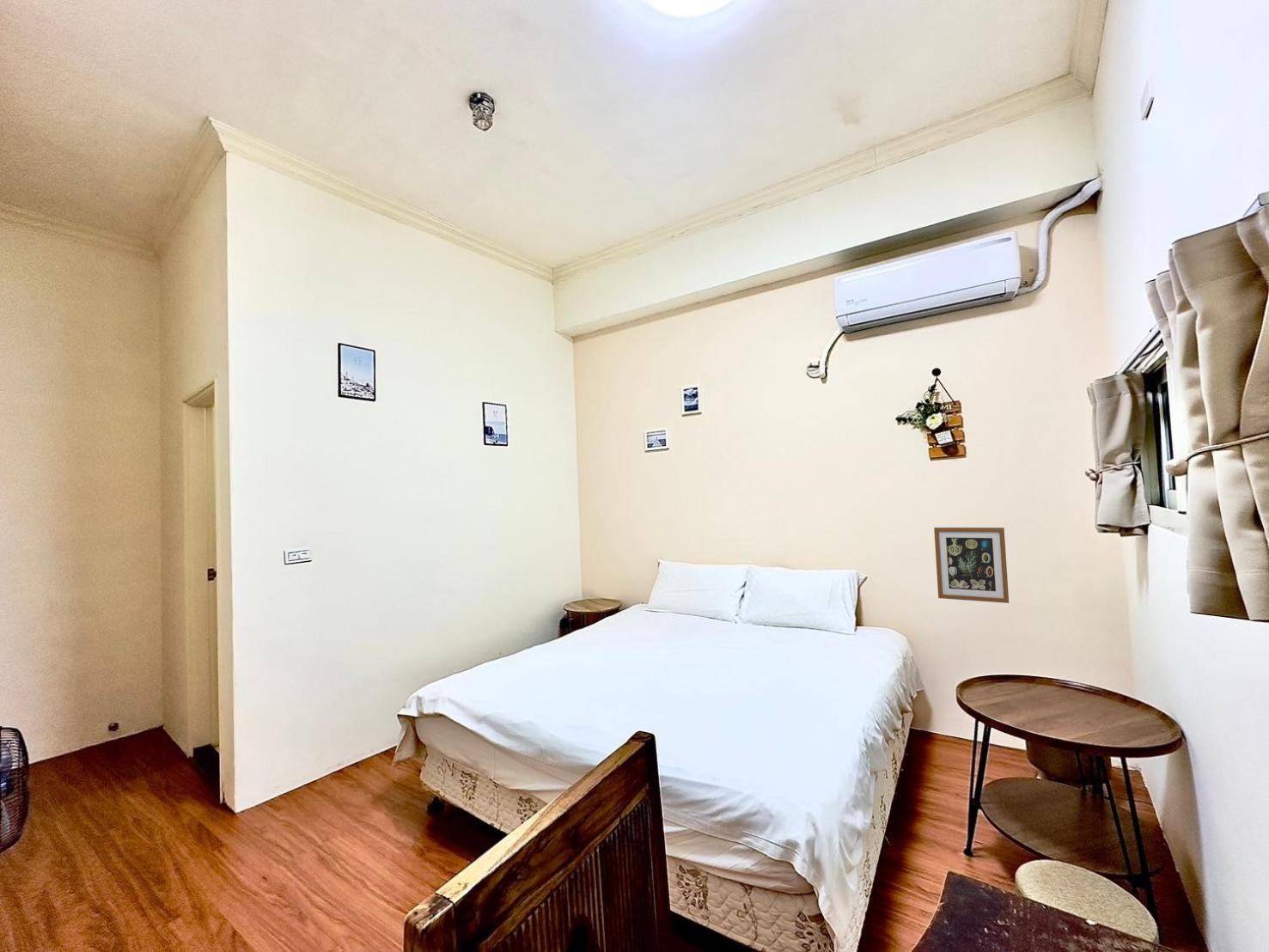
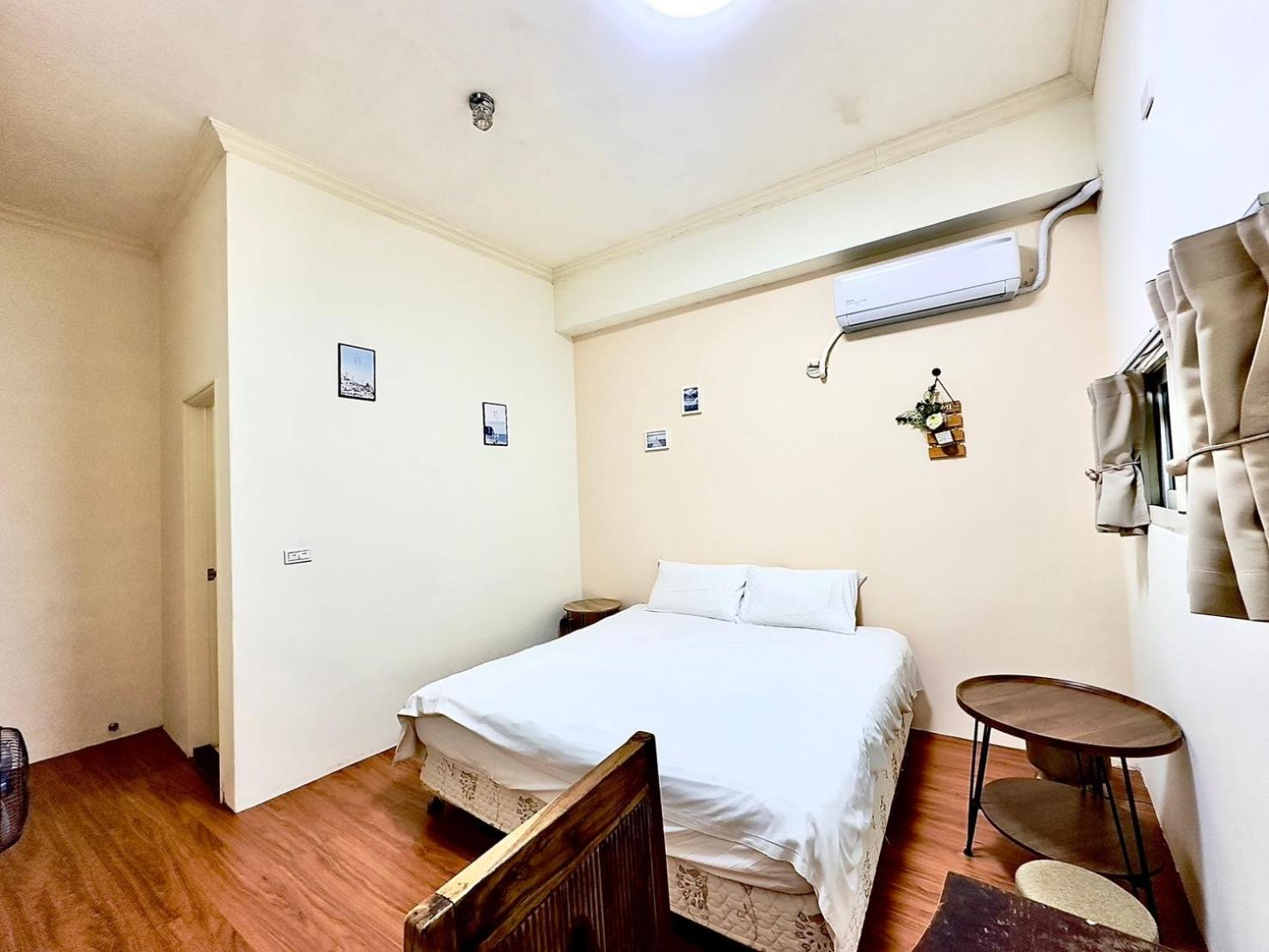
- wall art [933,527,1010,604]
